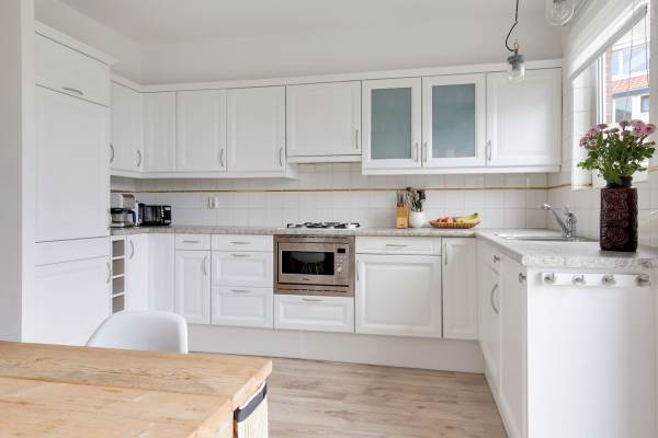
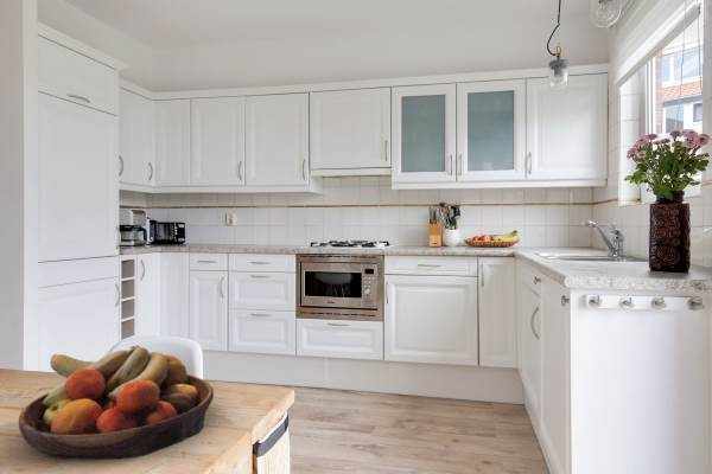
+ fruit bowl [18,344,215,461]
